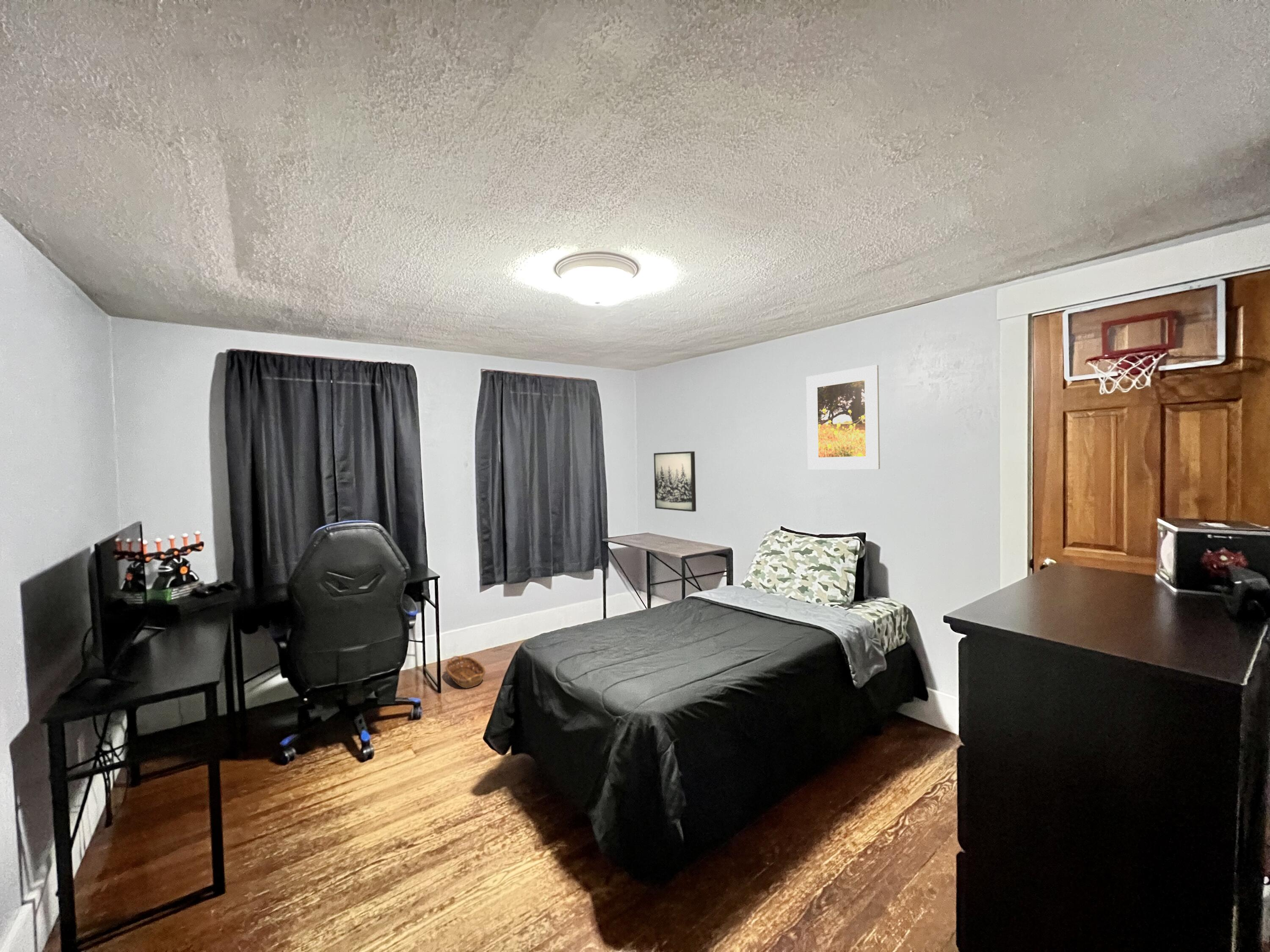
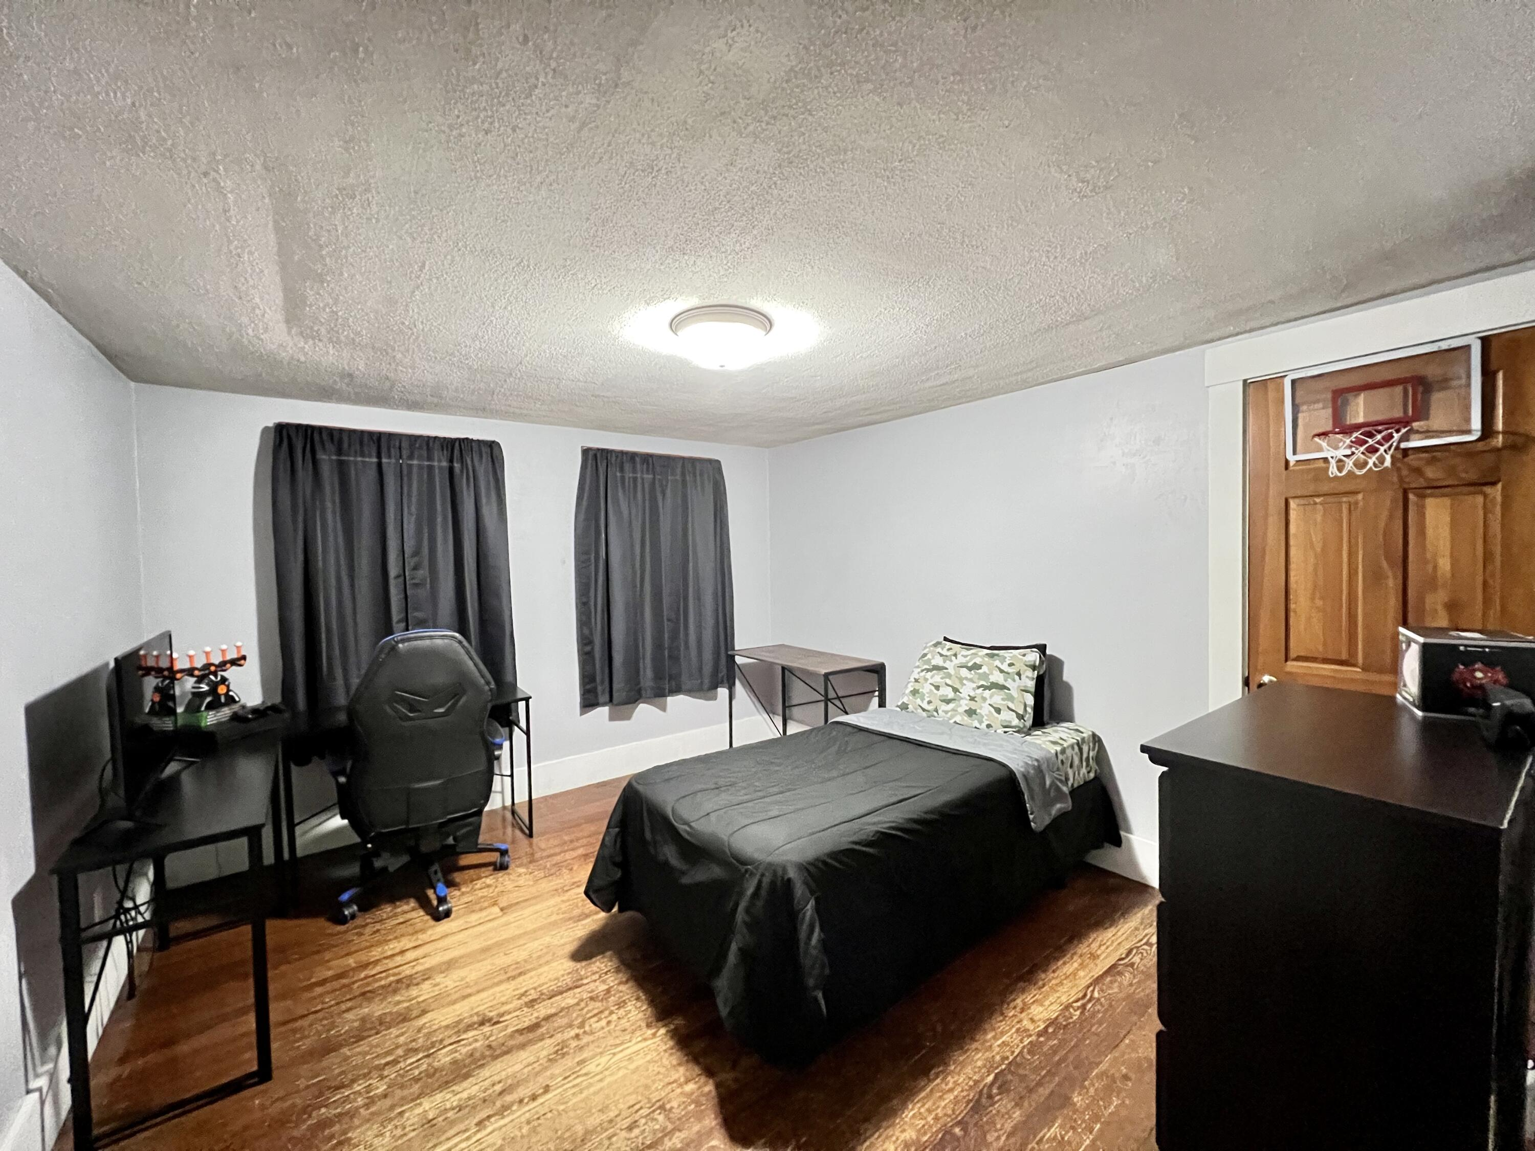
- wall art [653,451,697,512]
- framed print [806,364,881,470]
- basket [445,655,486,689]
